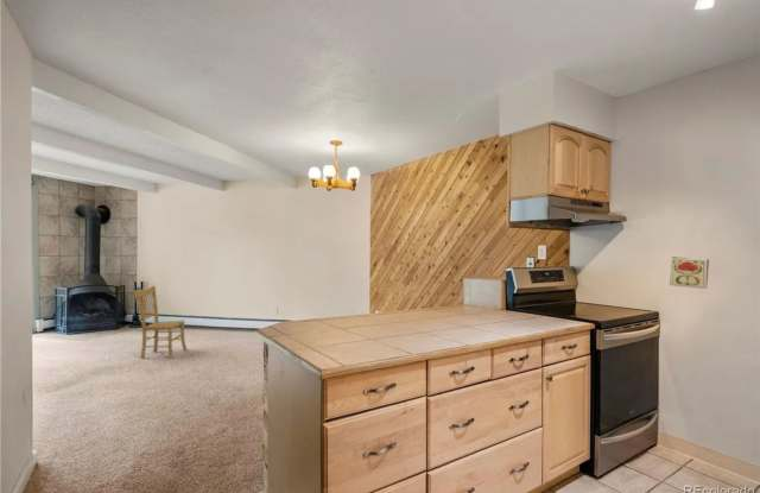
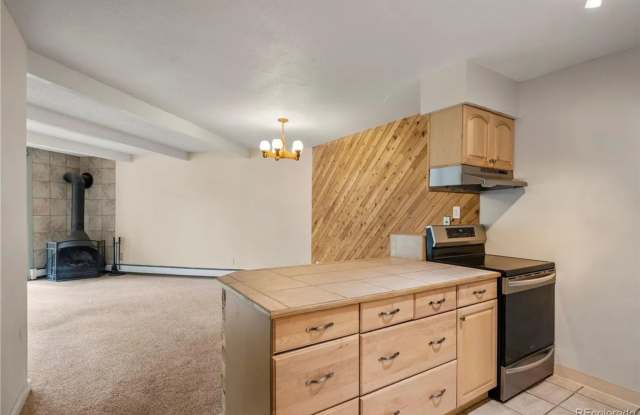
- dining chair [132,285,188,360]
- decorative tile [669,255,710,290]
